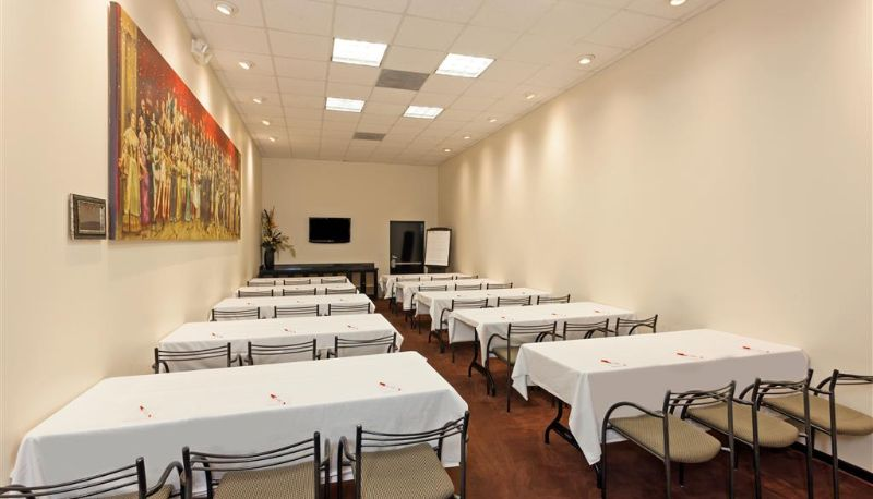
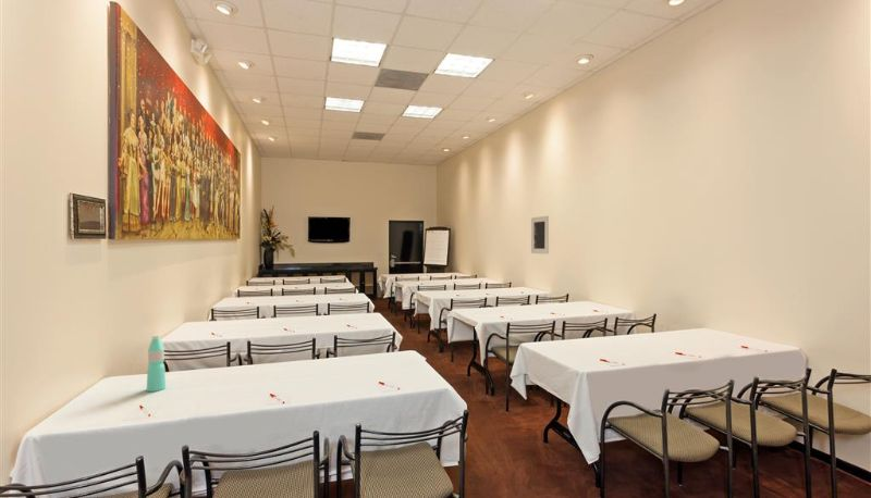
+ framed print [530,215,550,254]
+ water bottle [146,334,167,393]
